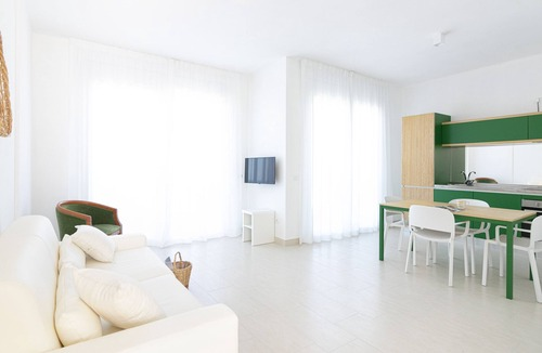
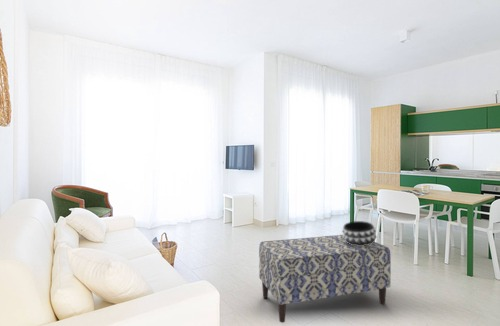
+ bench [258,234,392,324]
+ decorative bowl [341,220,378,246]
